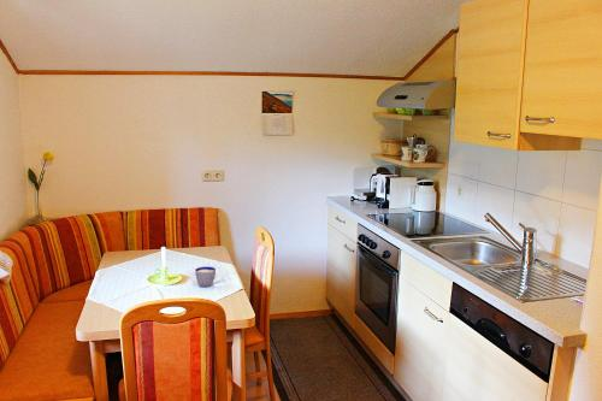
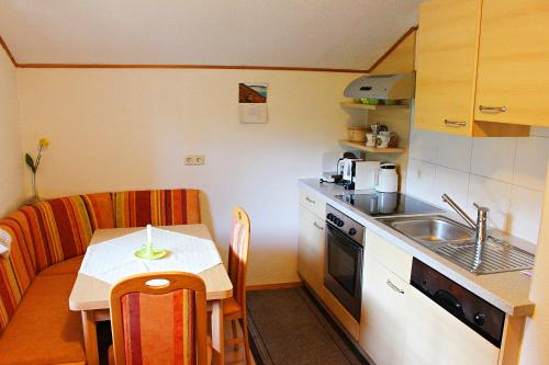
- cup [194,266,223,288]
